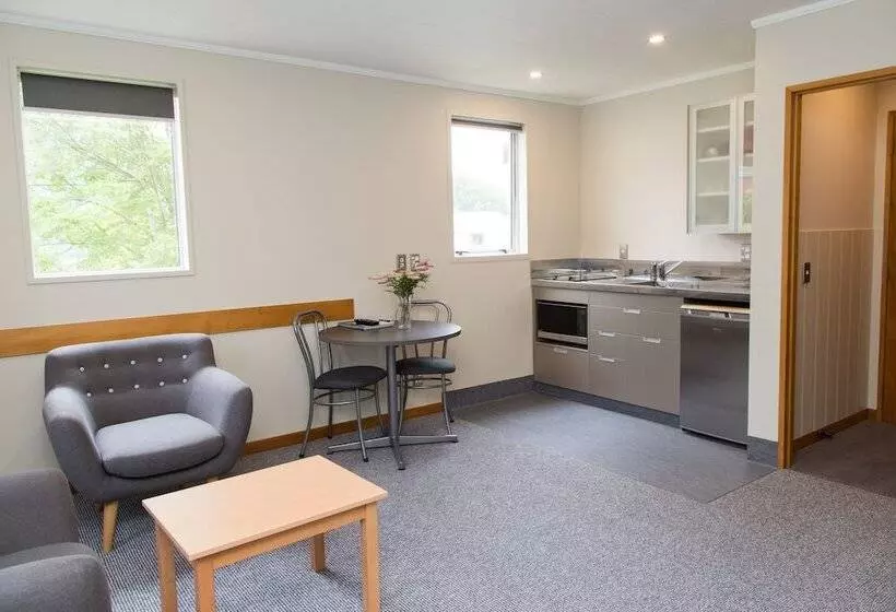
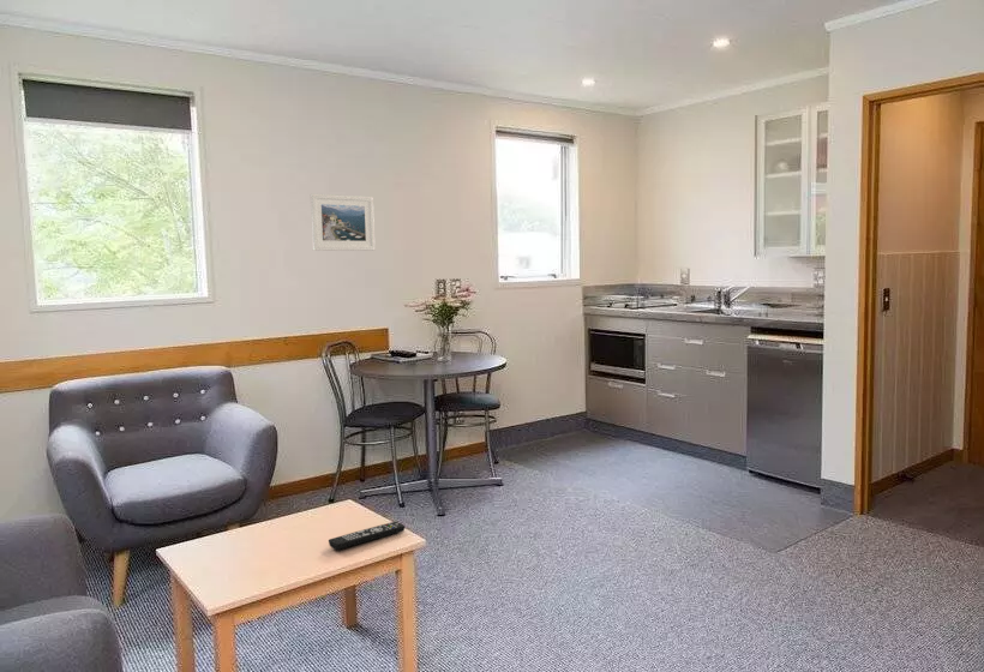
+ remote control [328,521,406,551]
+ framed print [310,193,376,252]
